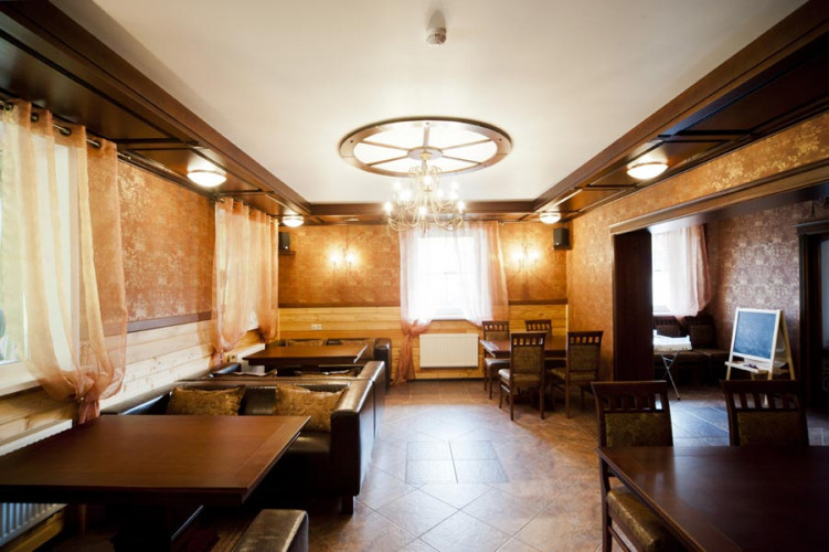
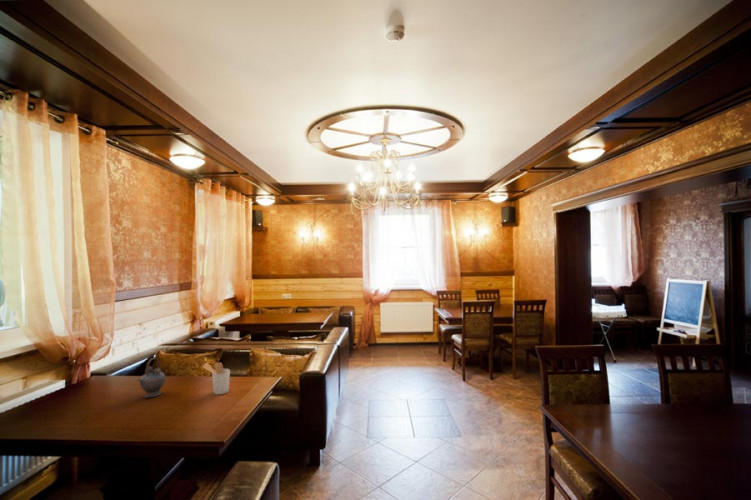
+ utensil holder [201,361,231,395]
+ teapot [136,356,167,398]
